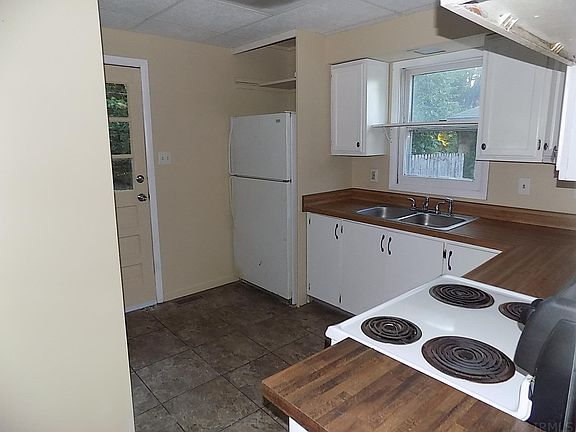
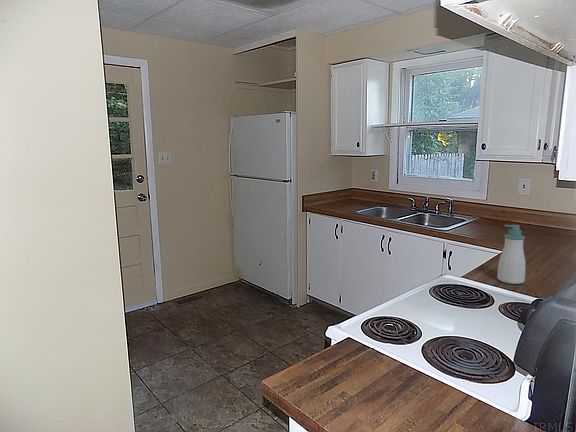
+ soap bottle [496,224,526,285]
